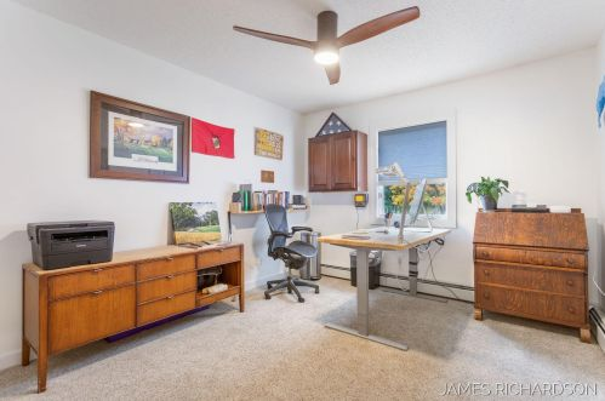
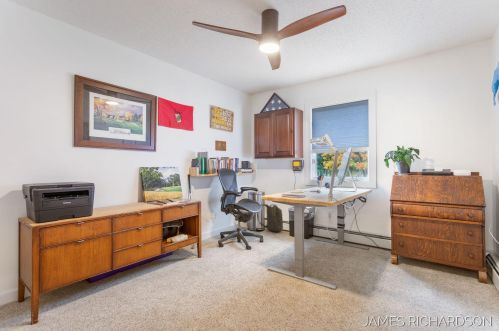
+ backpack [256,203,284,233]
